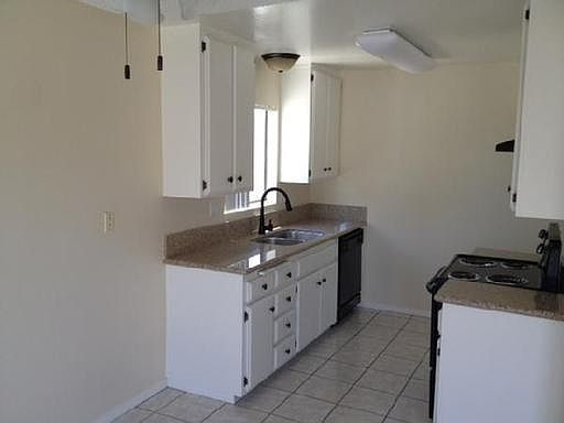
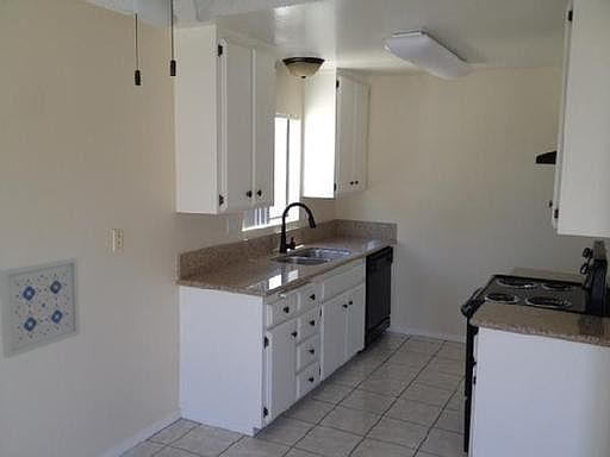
+ wall art [0,256,81,359]
